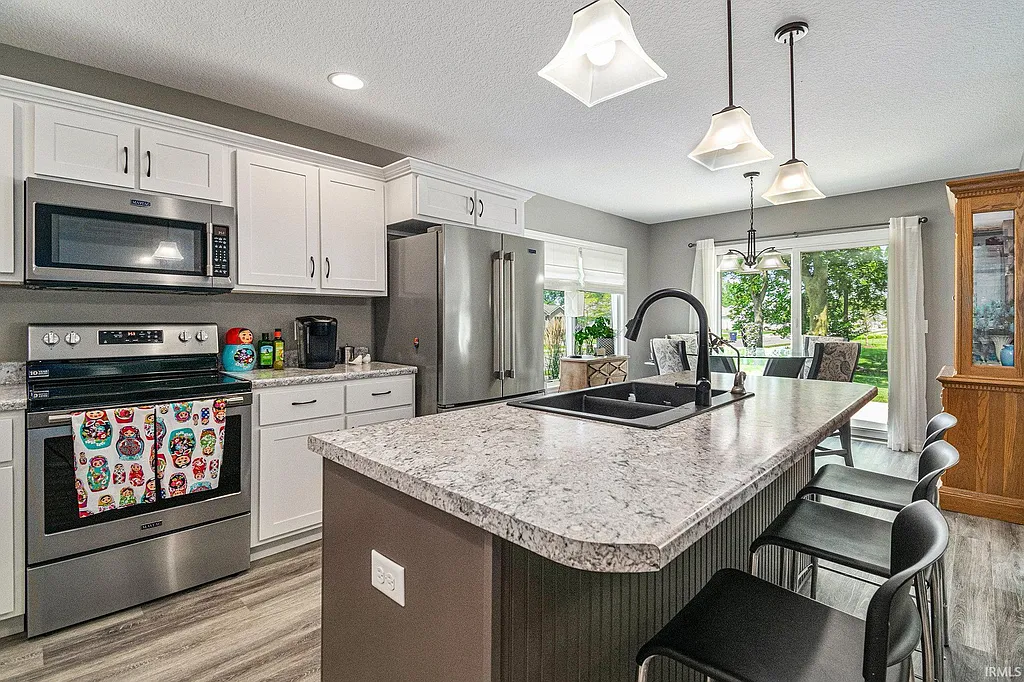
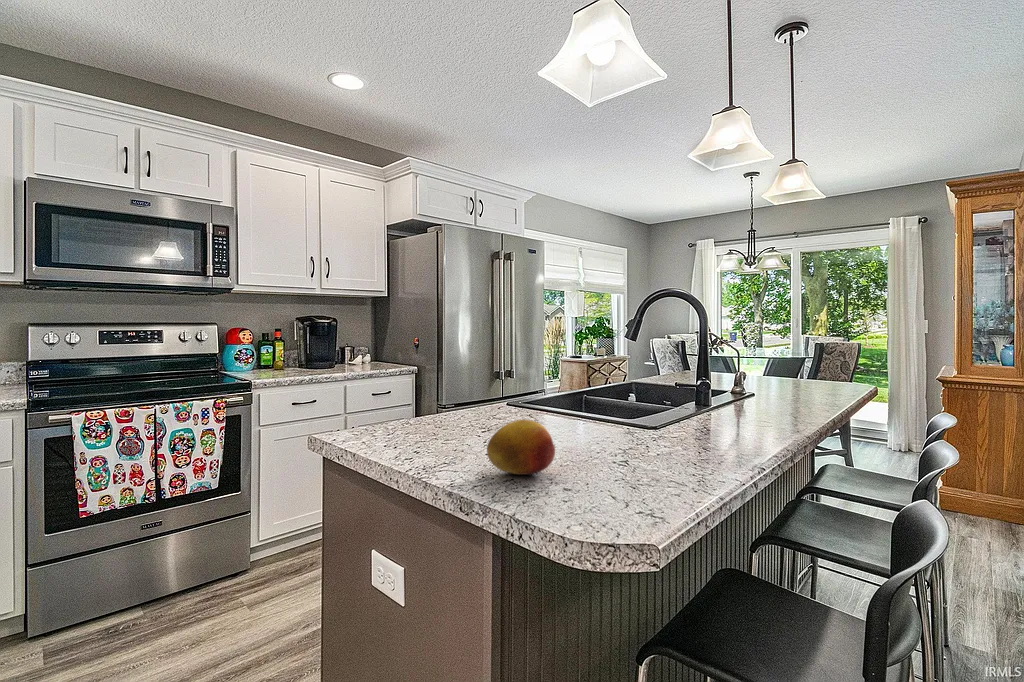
+ fruit [486,418,556,476]
